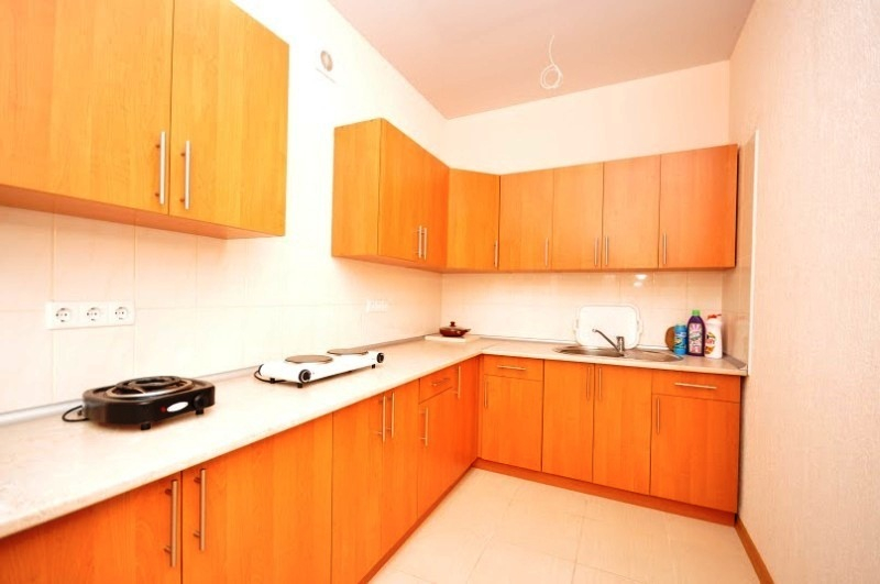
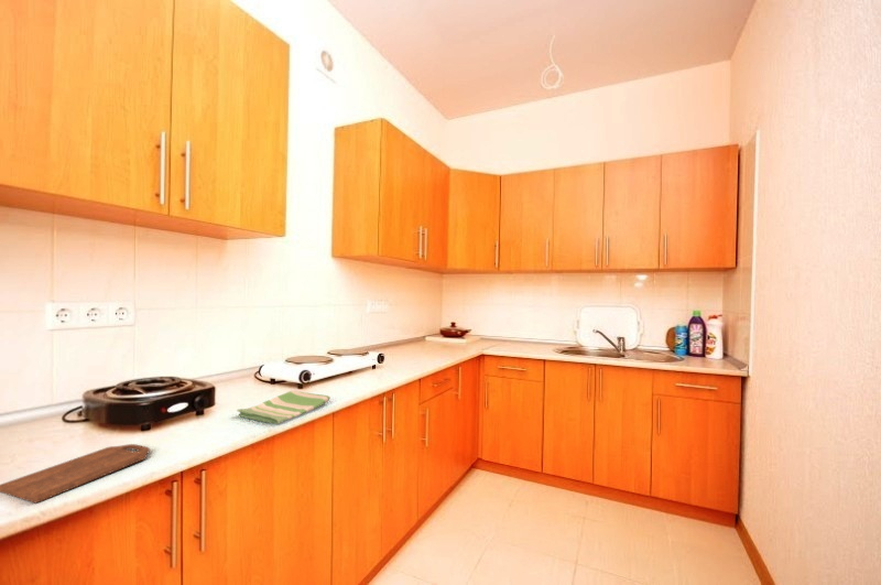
+ dish towel [236,389,331,425]
+ cutting board [0,443,151,505]
